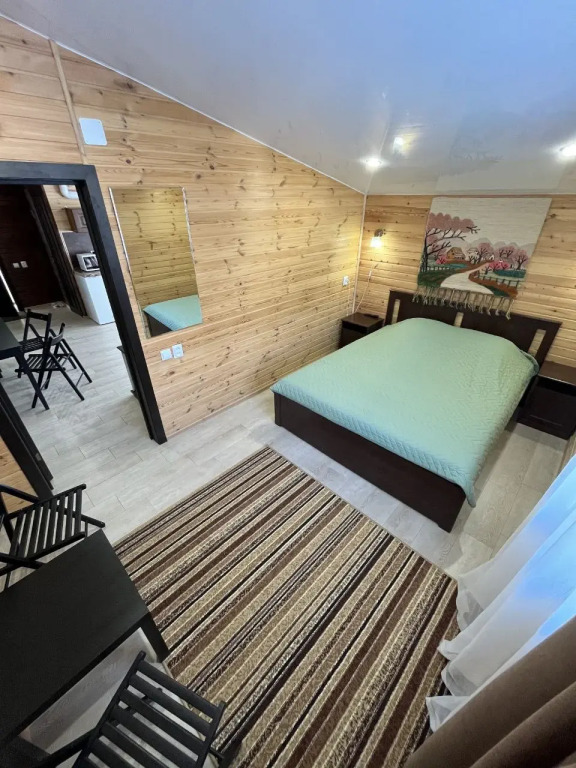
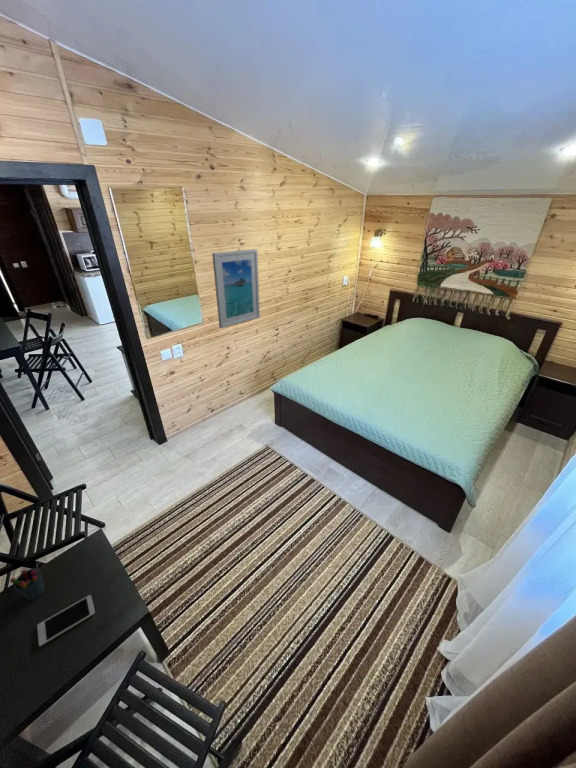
+ pen holder [9,562,46,601]
+ cell phone [36,594,96,648]
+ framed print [211,248,261,329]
